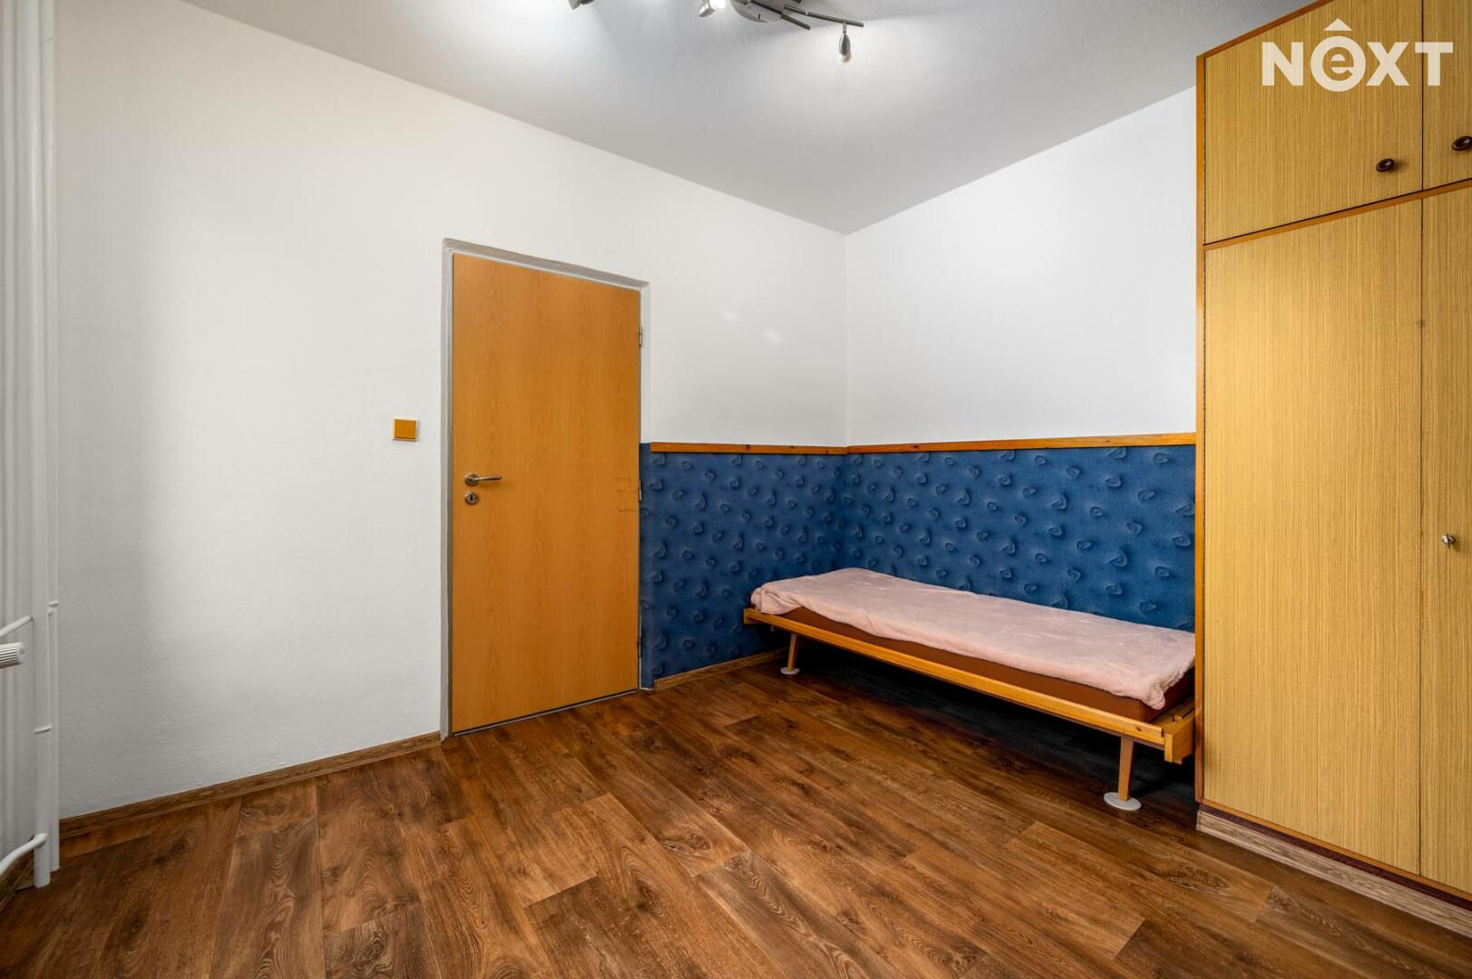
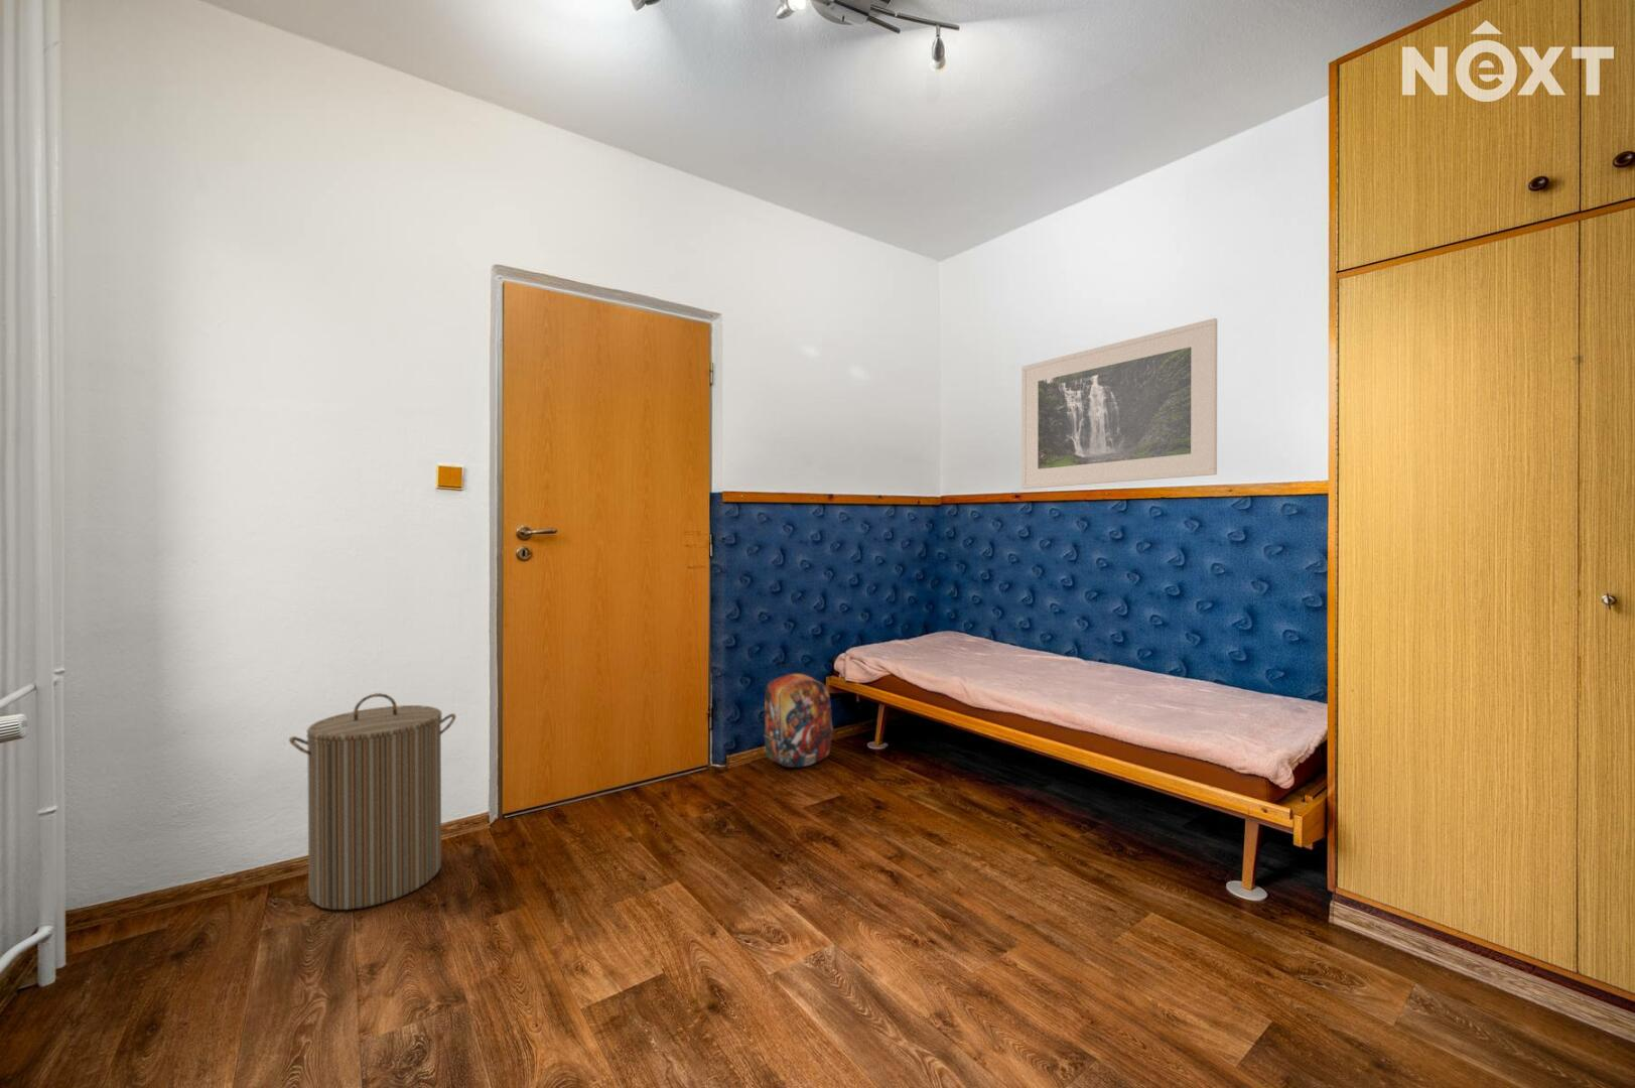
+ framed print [1021,317,1217,489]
+ laundry hamper [288,692,458,911]
+ backpack [762,663,834,769]
